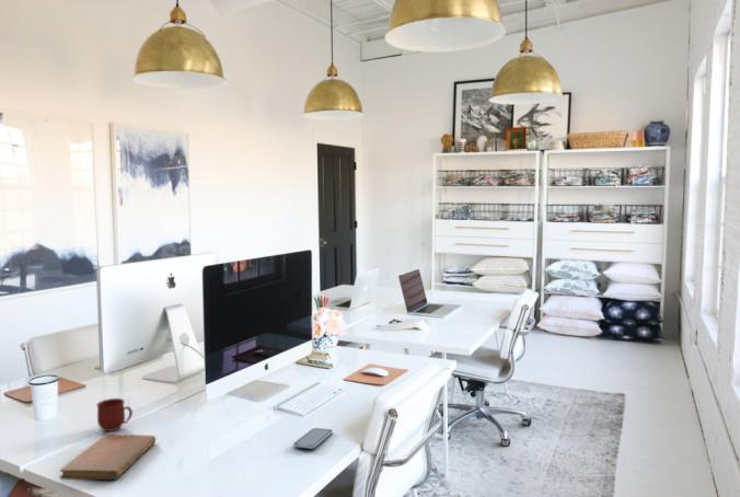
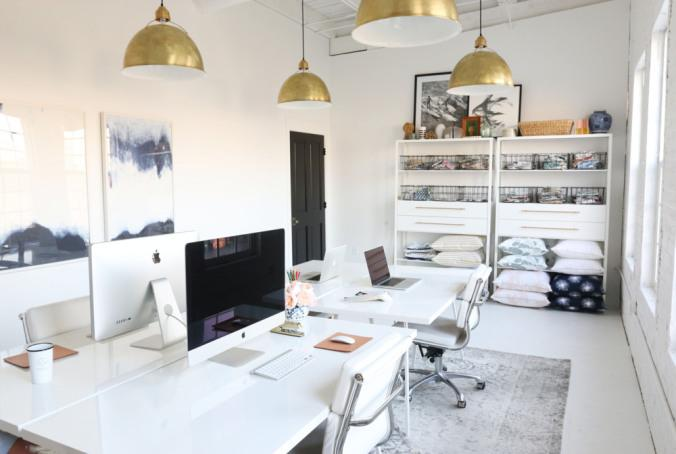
- notebook [59,434,157,481]
- smartphone [292,427,334,450]
- mug [95,397,134,432]
